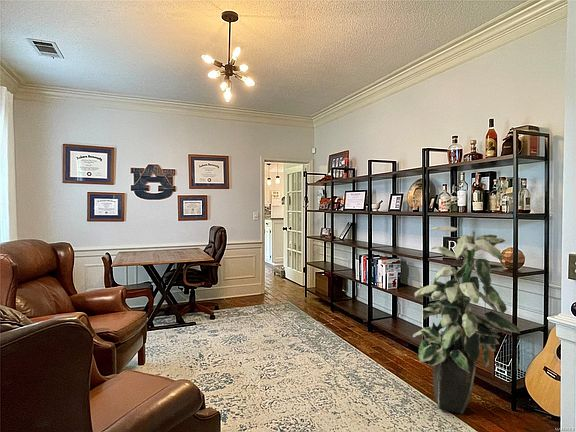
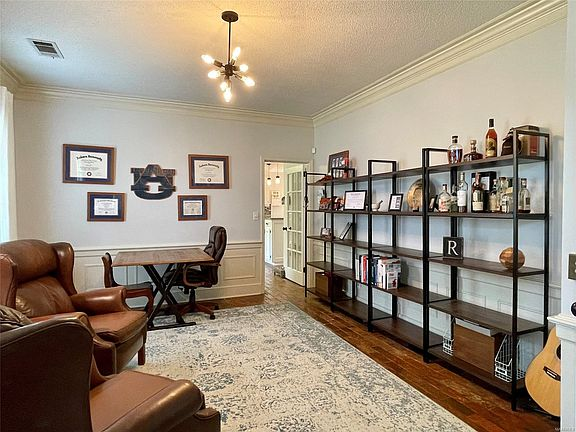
- indoor plant [412,225,521,415]
